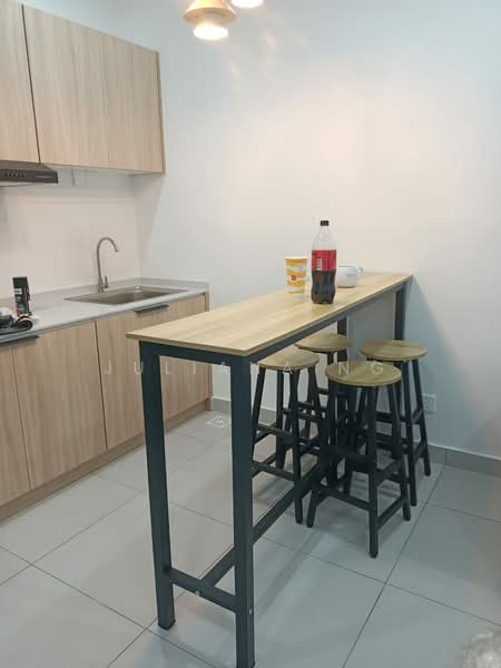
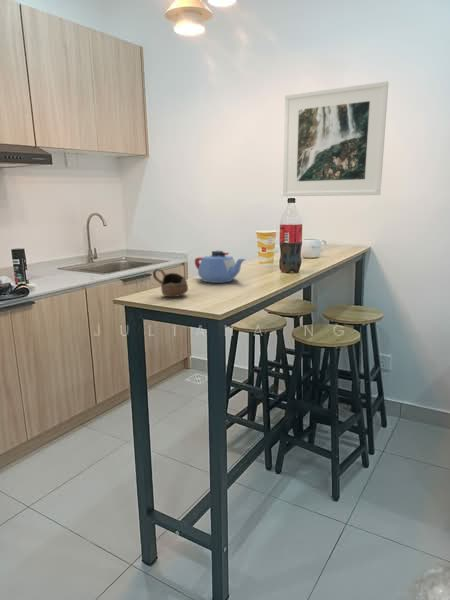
+ cup [152,268,189,298]
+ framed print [282,80,390,197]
+ teapot [194,249,247,284]
